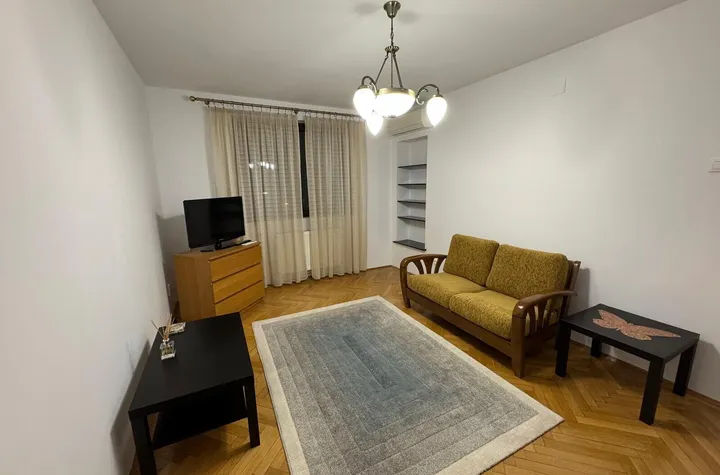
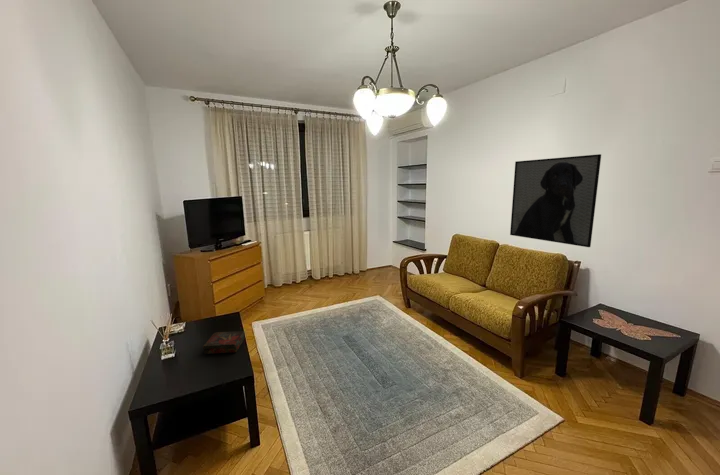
+ book [202,330,246,355]
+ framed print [509,153,602,248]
